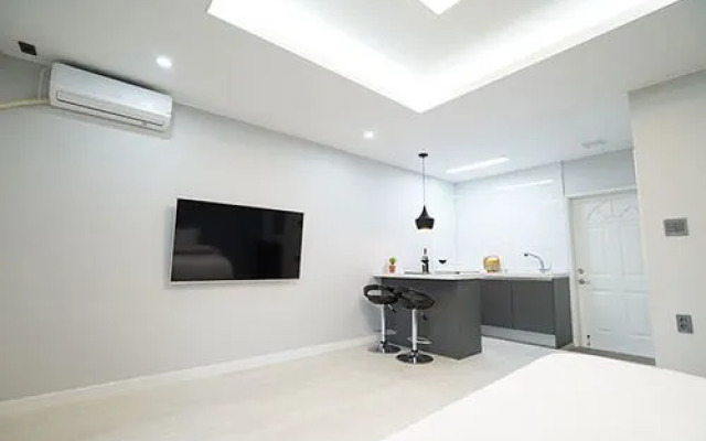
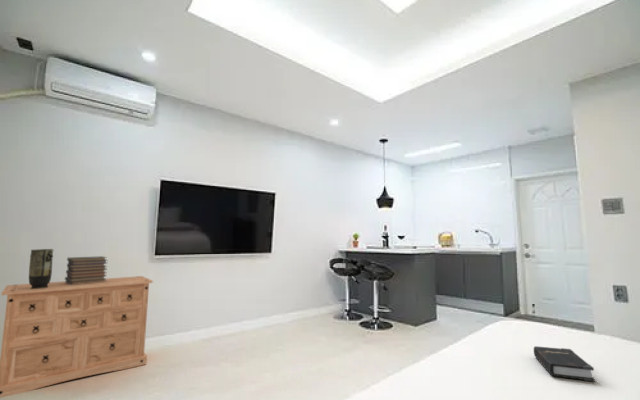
+ dresser [0,275,154,398]
+ book stack [64,255,109,285]
+ hardback book [533,345,596,383]
+ vase [28,248,55,289]
